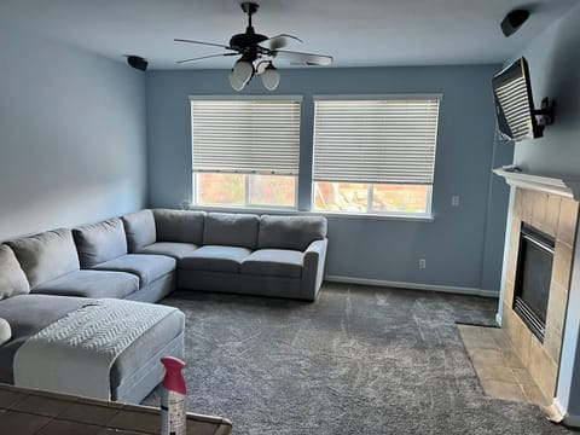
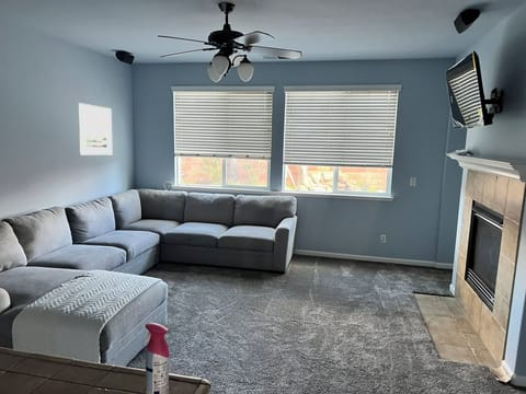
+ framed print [77,102,113,157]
